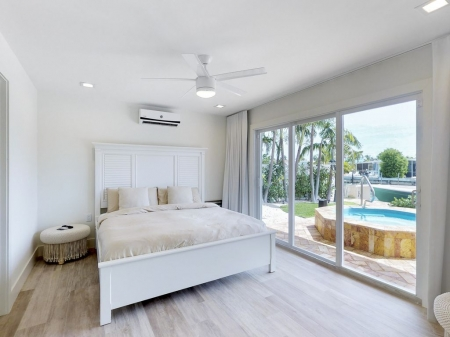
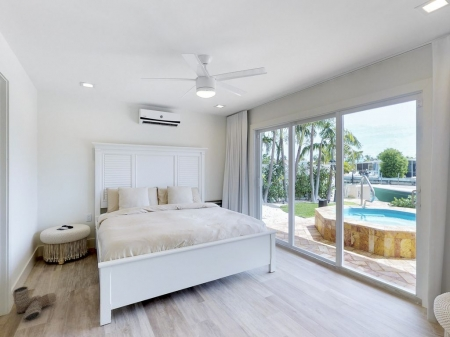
+ boots [11,285,57,322]
